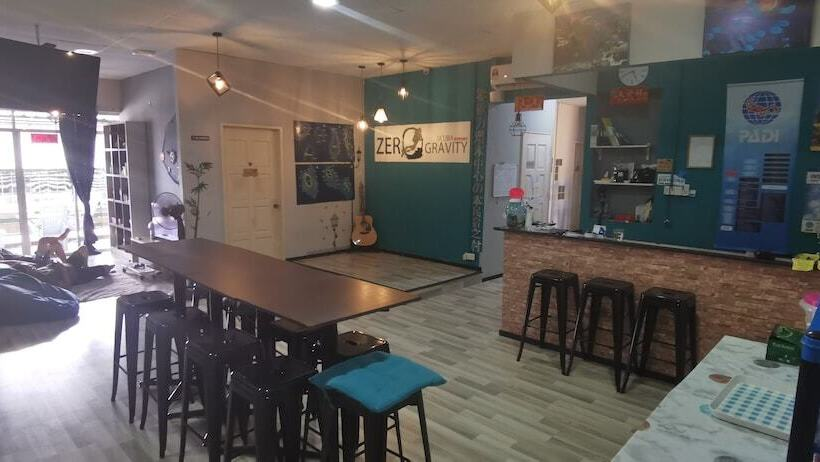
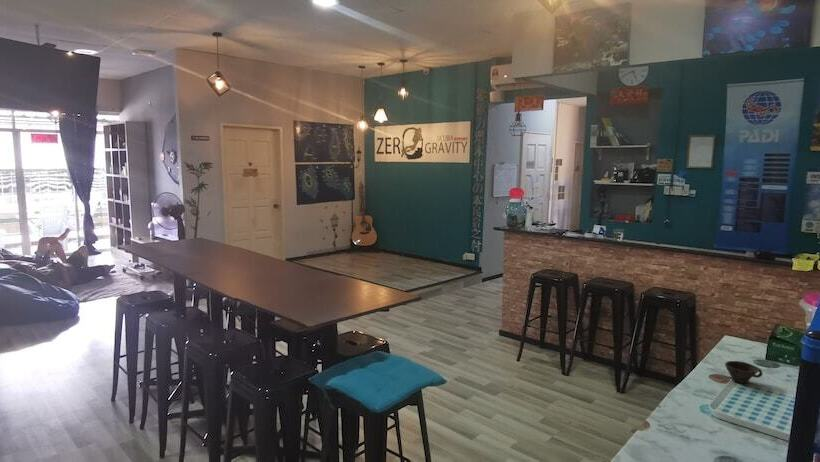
+ cup [724,360,763,384]
